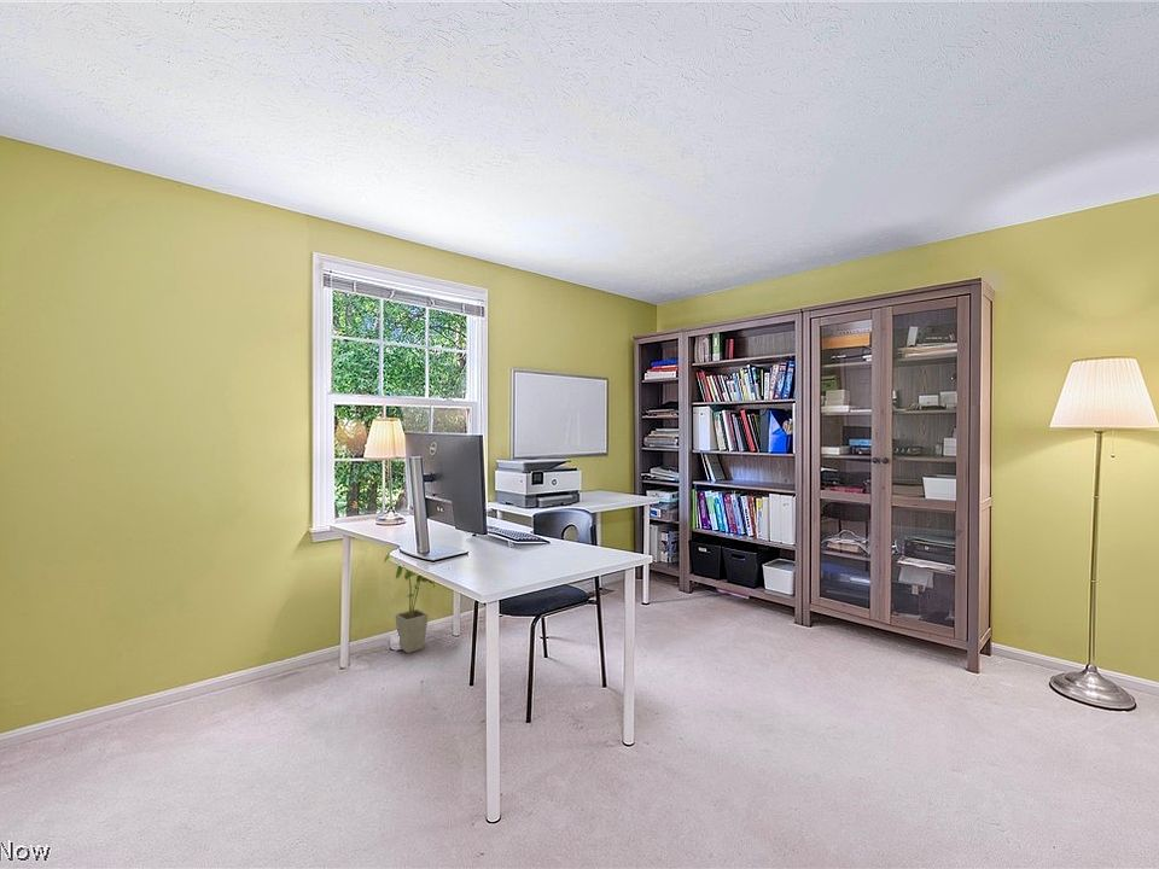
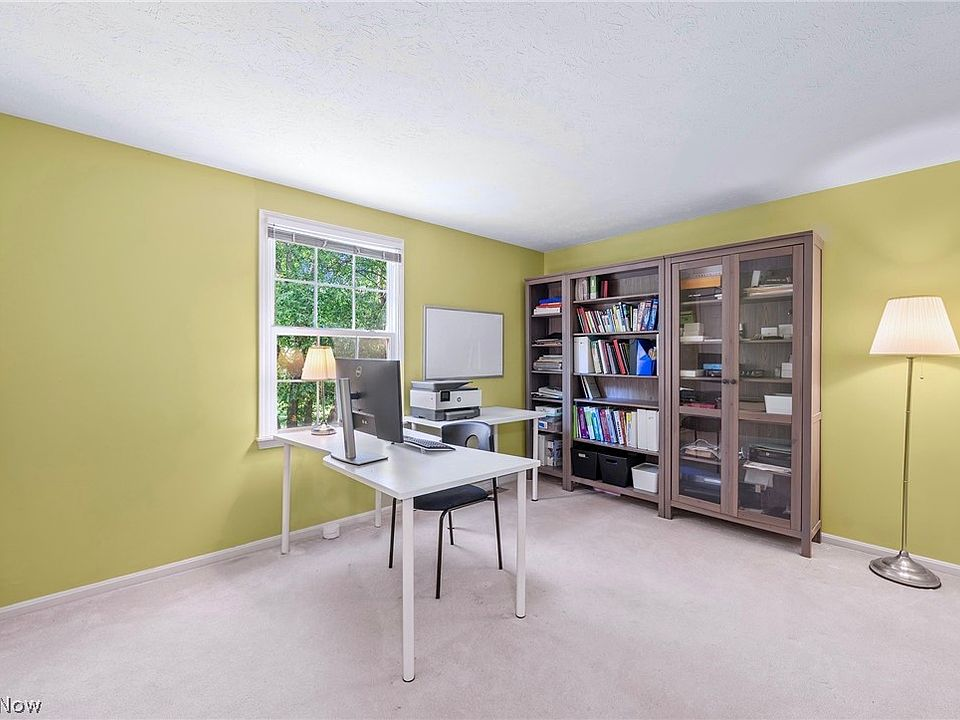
- house plant [383,552,436,654]
